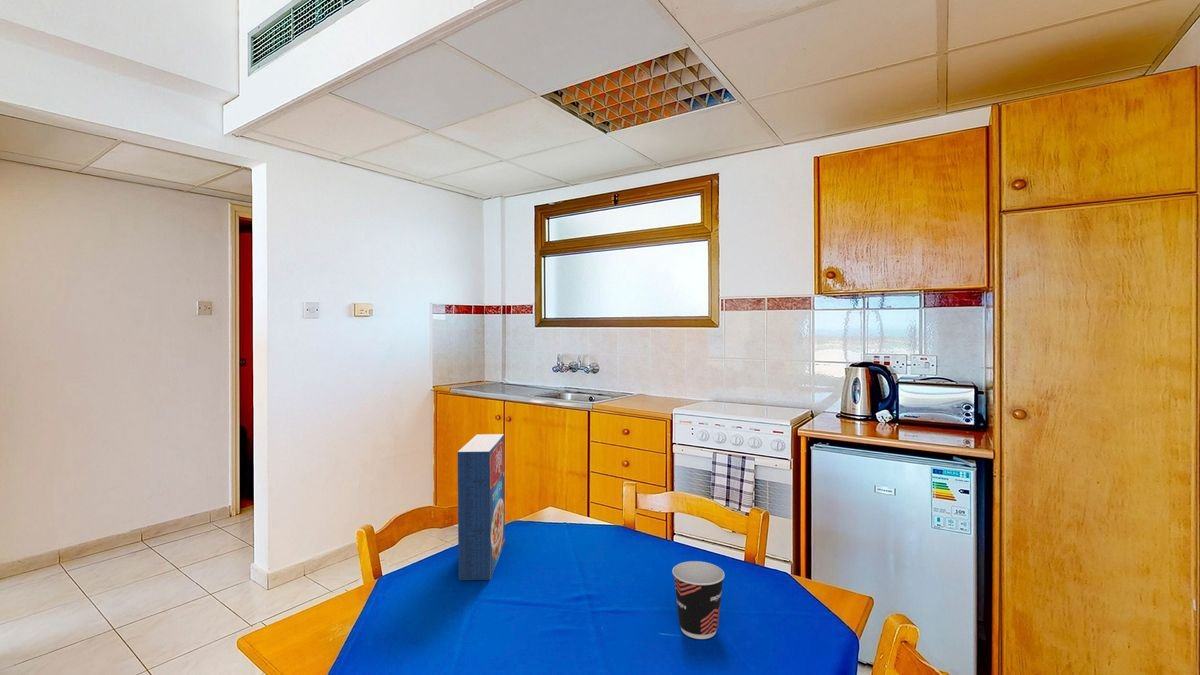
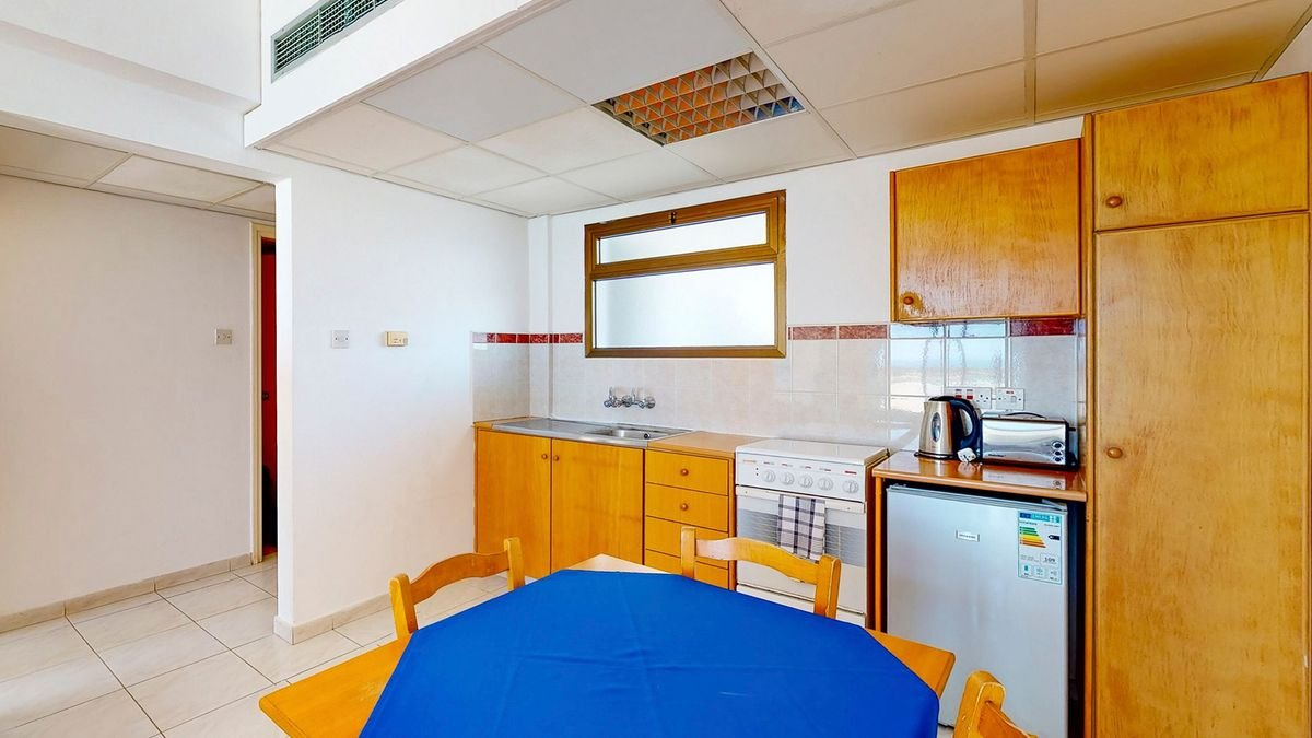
- cereal box [457,433,506,581]
- cup [671,560,726,640]
